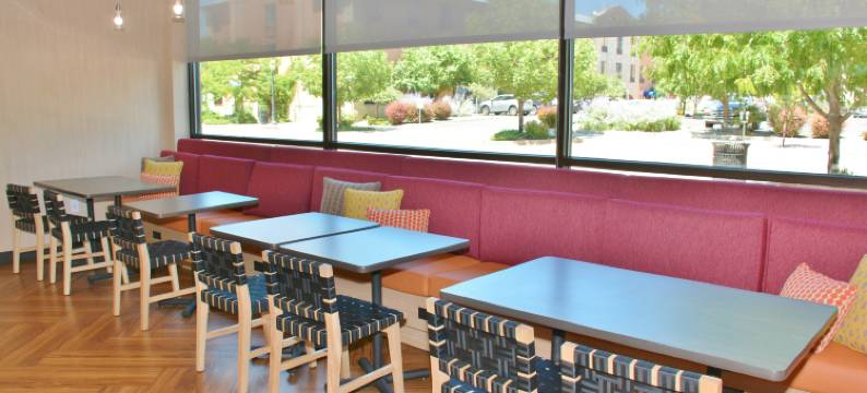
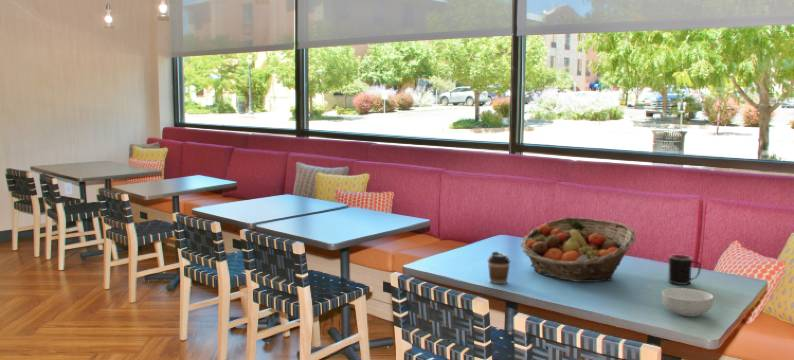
+ mug [667,254,702,286]
+ coffee cup [487,250,511,285]
+ cereal bowl [661,287,715,317]
+ fruit basket [519,216,637,283]
